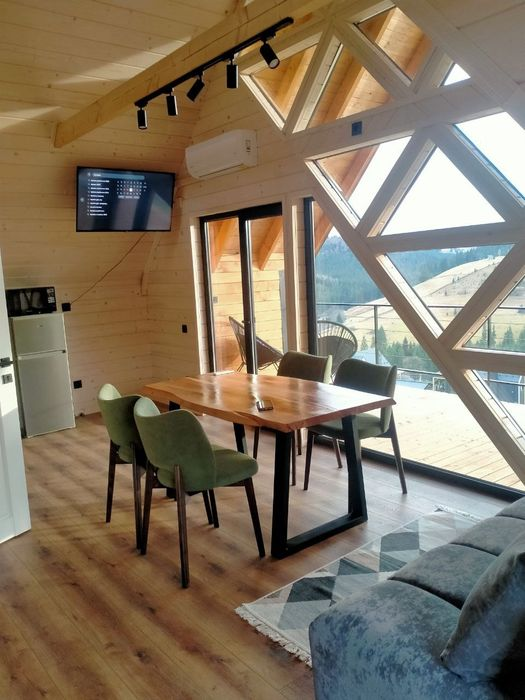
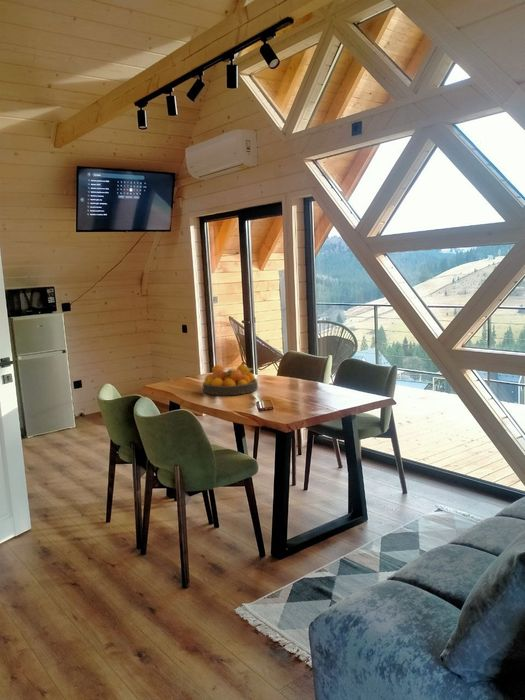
+ fruit bowl [201,363,259,396]
